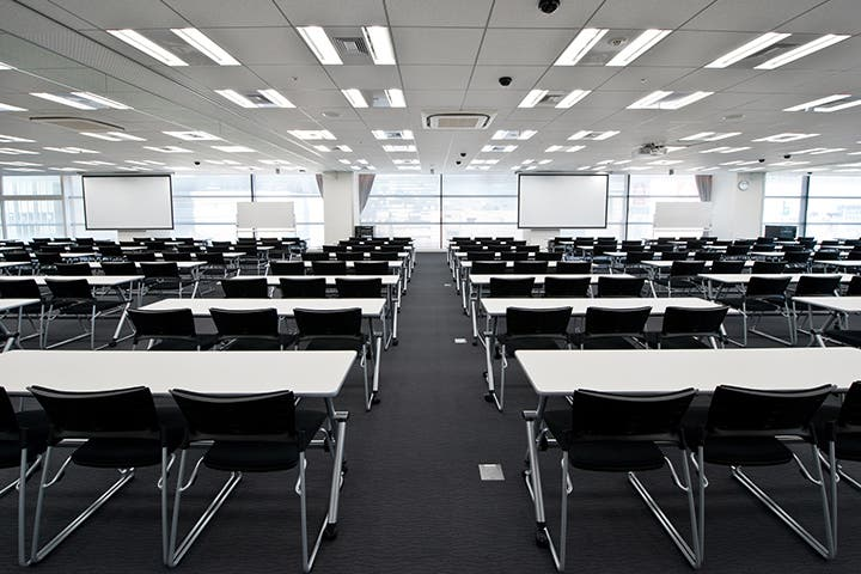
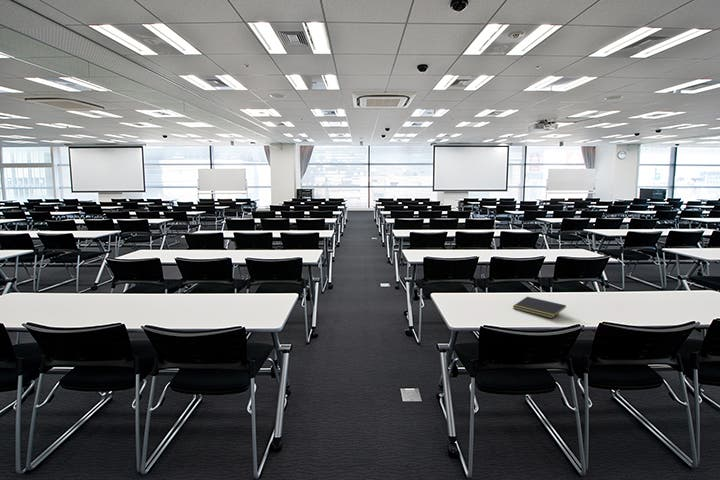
+ notepad [512,296,567,319]
